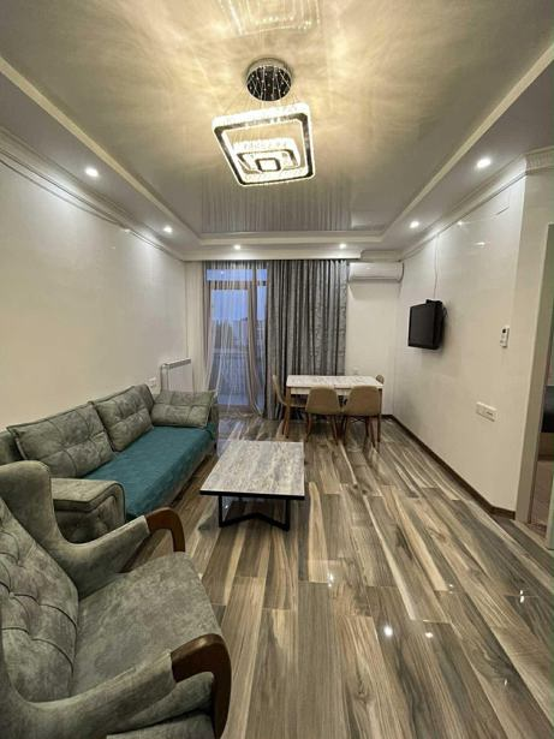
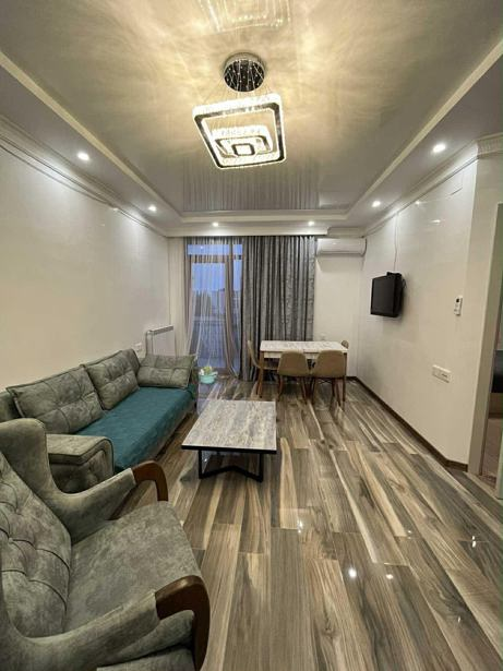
+ decorative plant [197,364,218,385]
